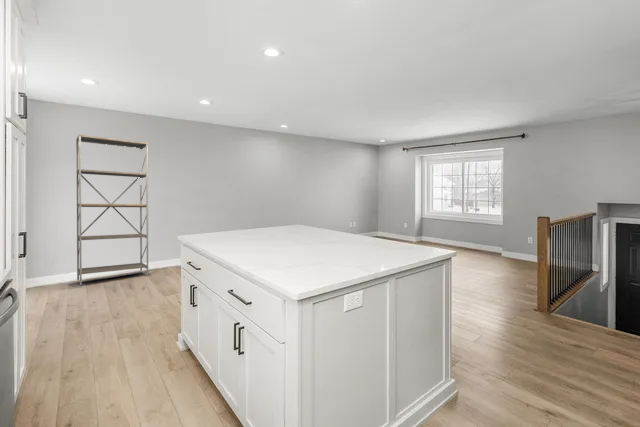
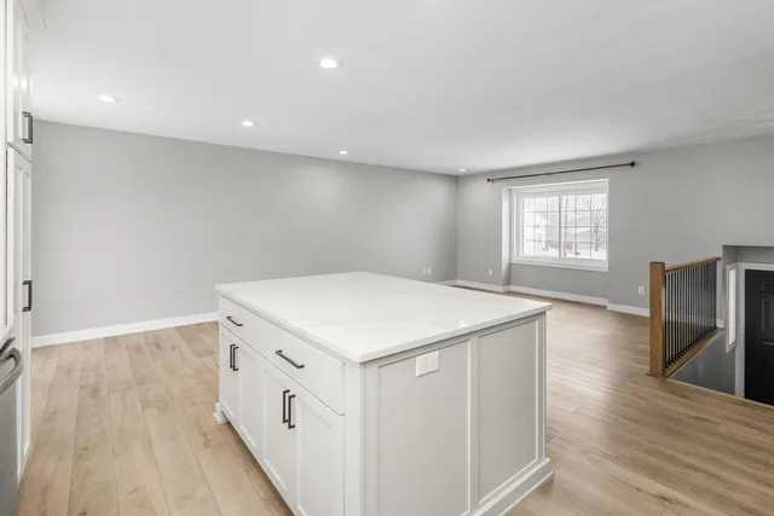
- shelving unit [75,133,149,286]
